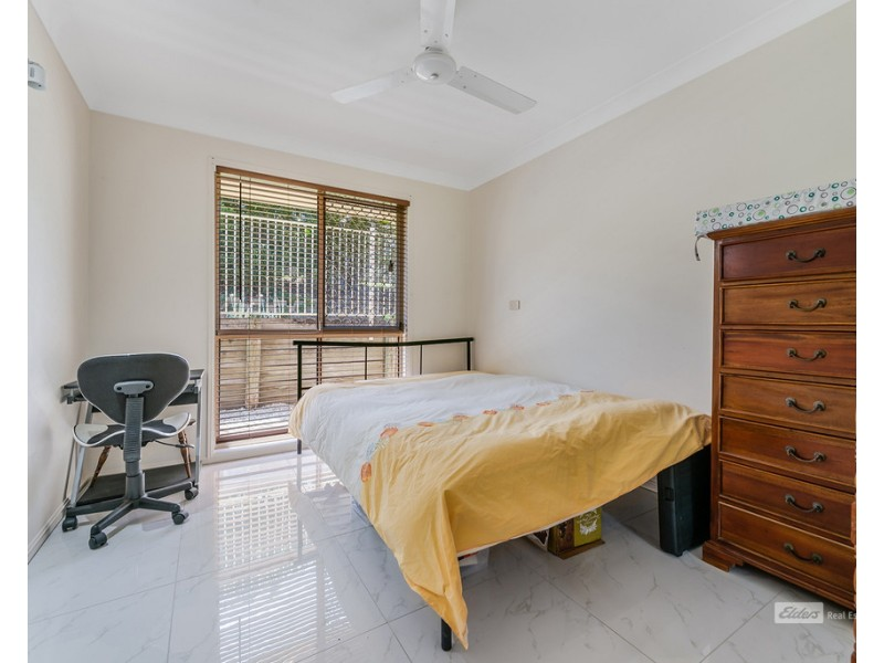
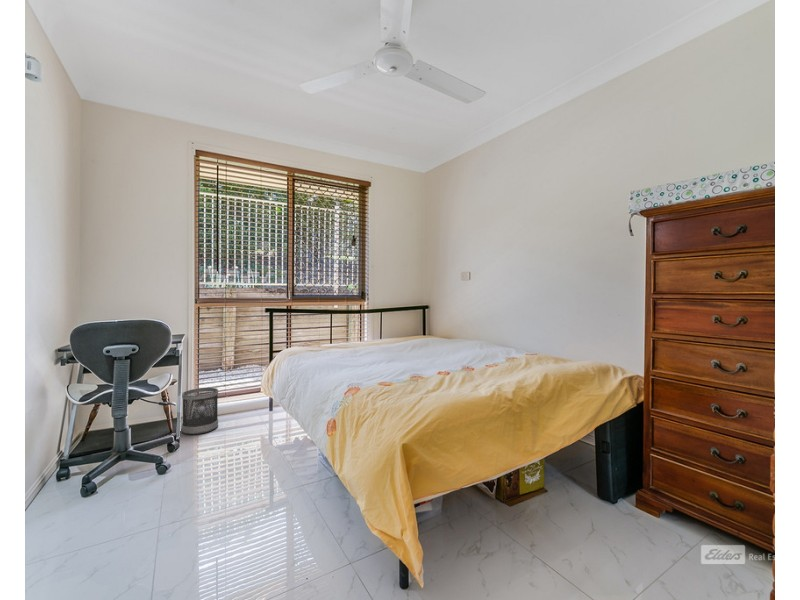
+ wastebasket [181,387,219,435]
